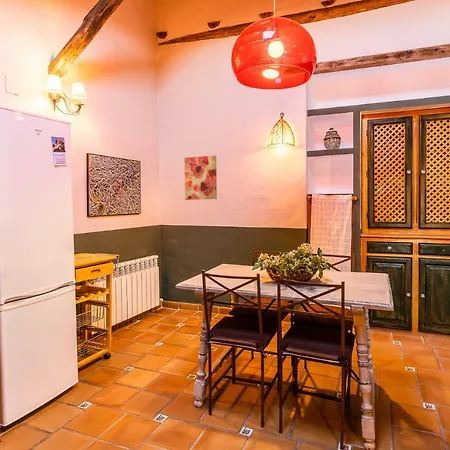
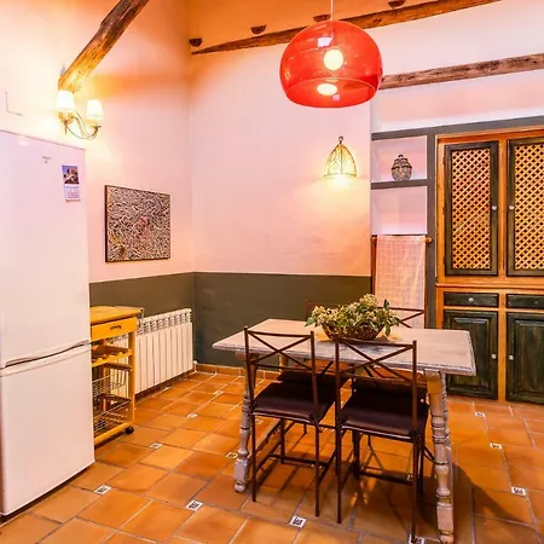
- wall art [184,155,218,201]
